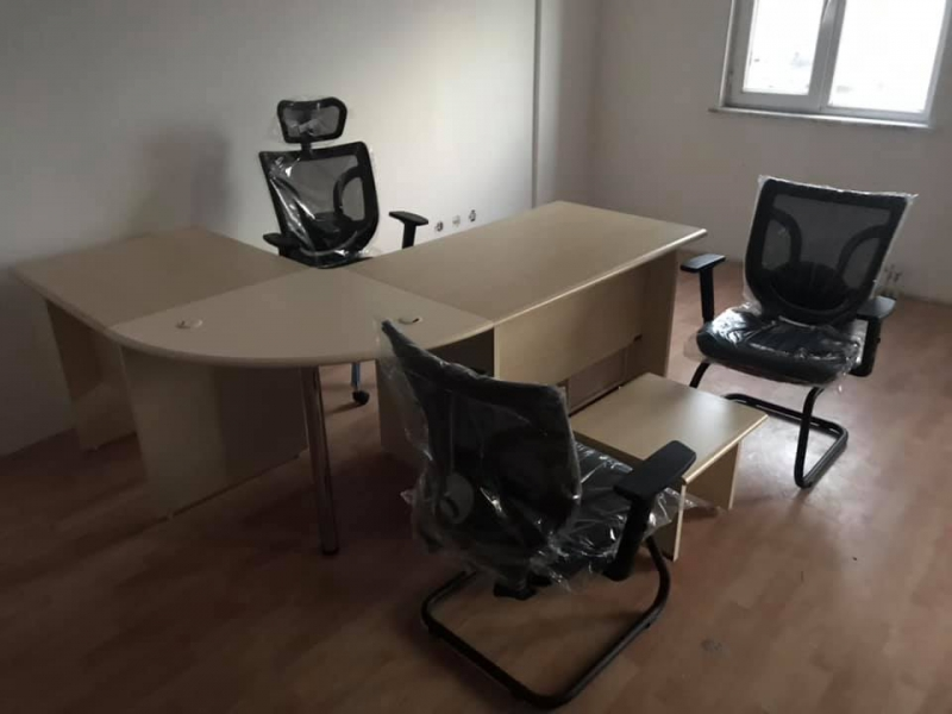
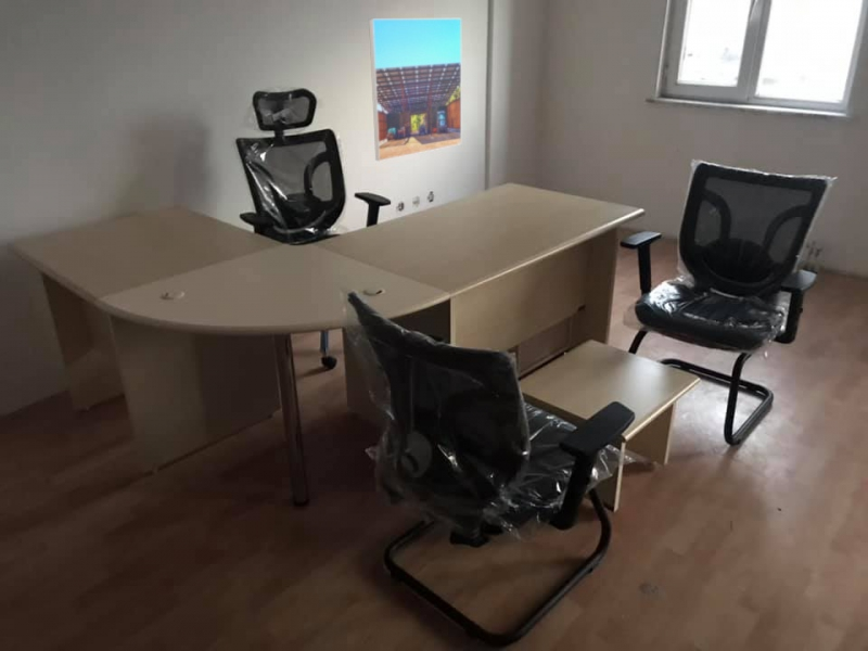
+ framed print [368,17,462,162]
